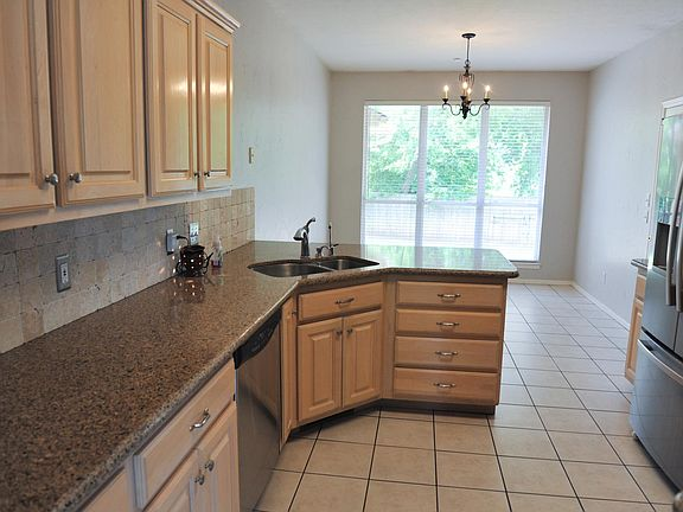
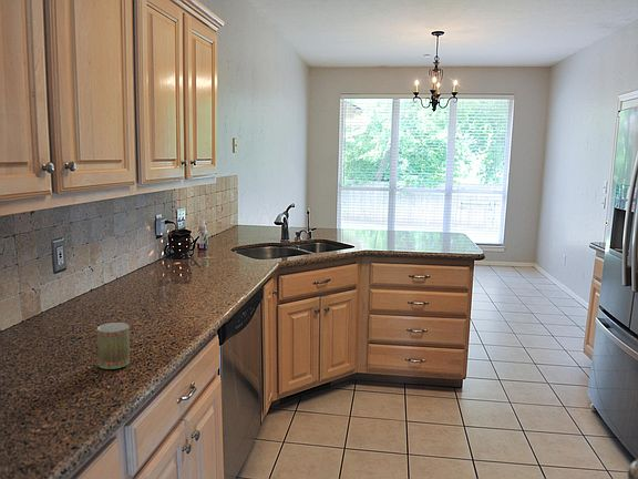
+ mug [96,322,131,370]
